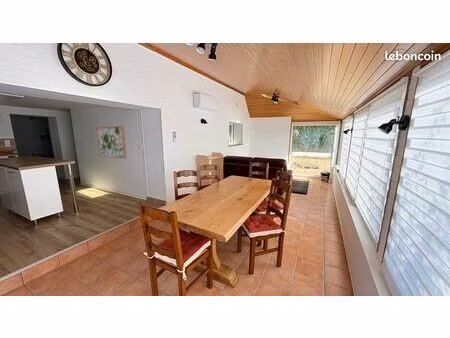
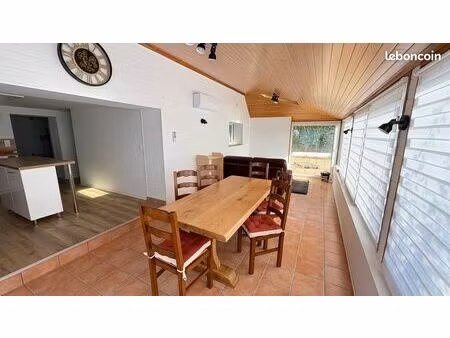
- wall art [95,125,128,160]
